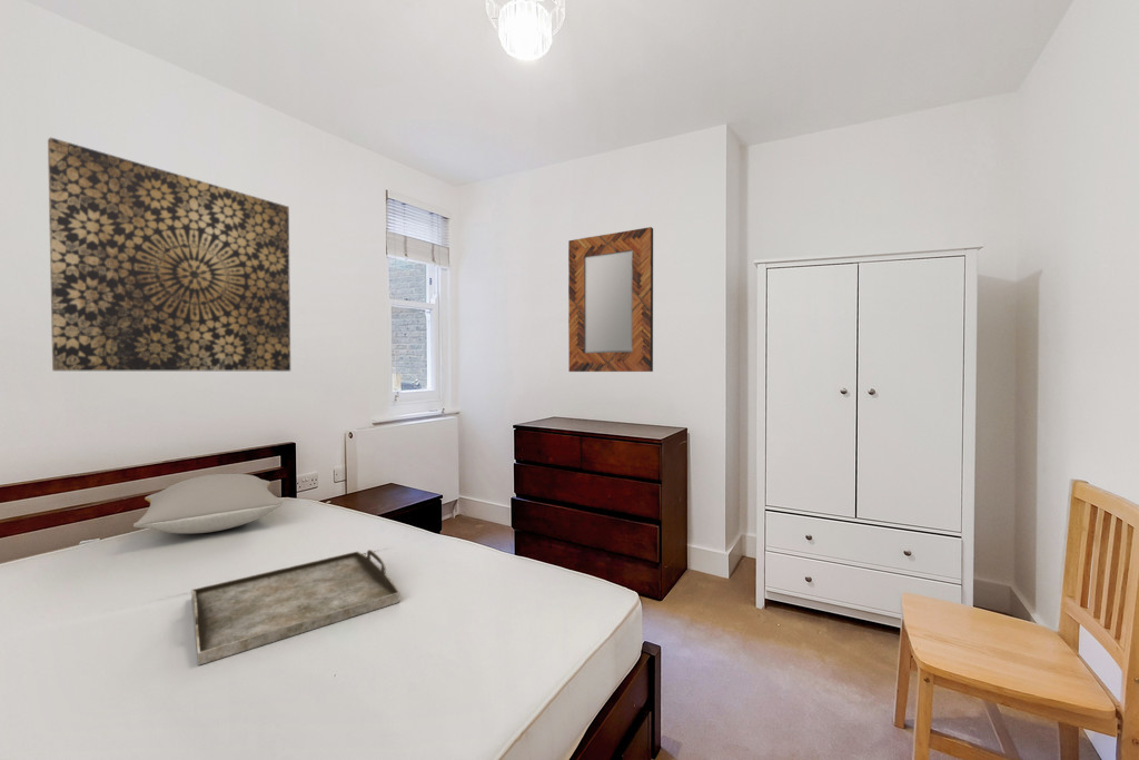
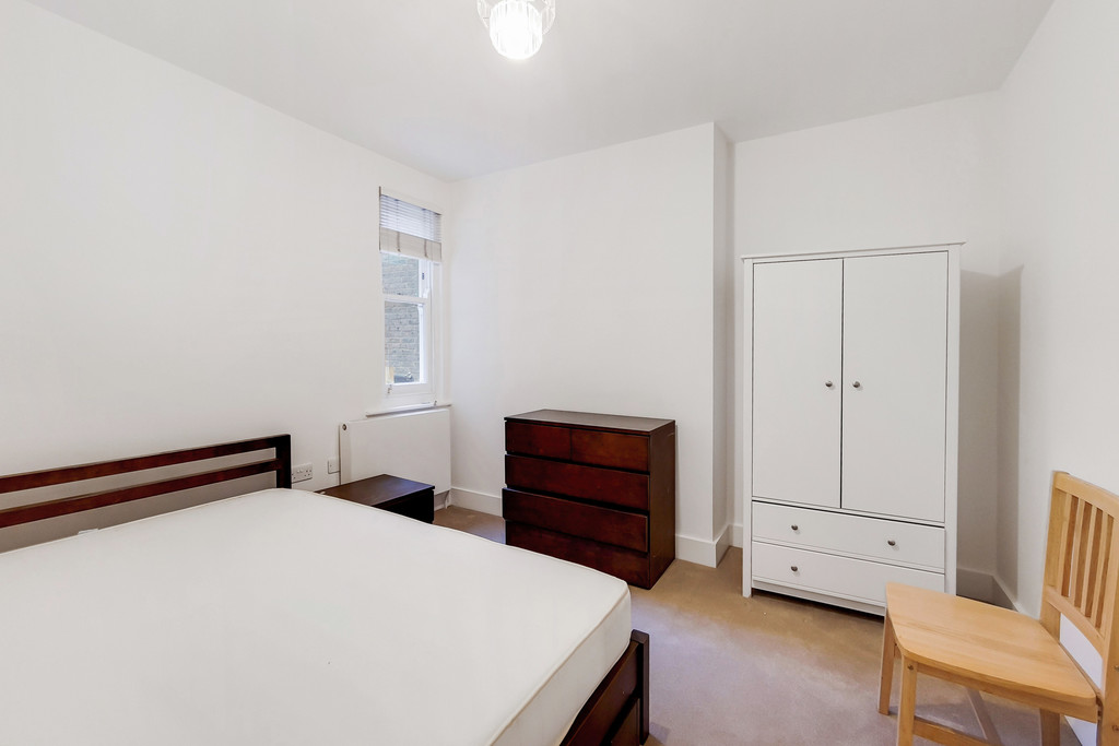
- serving tray [190,549,402,667]
- pillow [132,473,284,534]
- wall art [47,137,291,373]
- home mirror [567,226,654,373]
